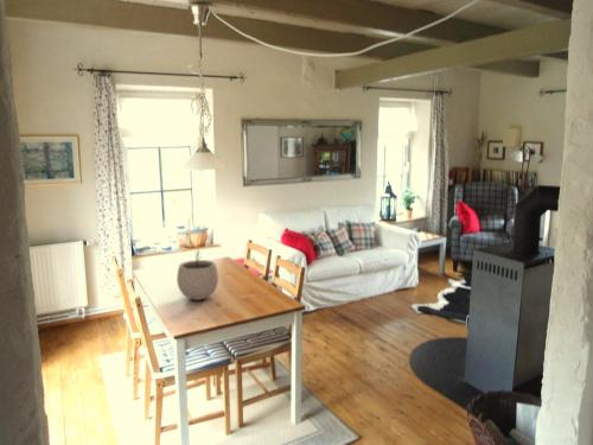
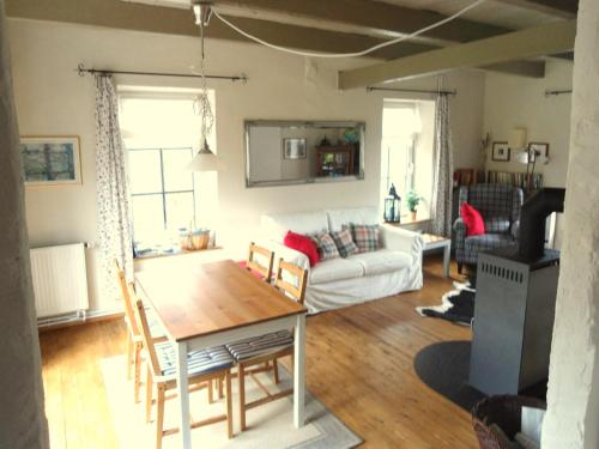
- plant pot [176,249,219,301]
